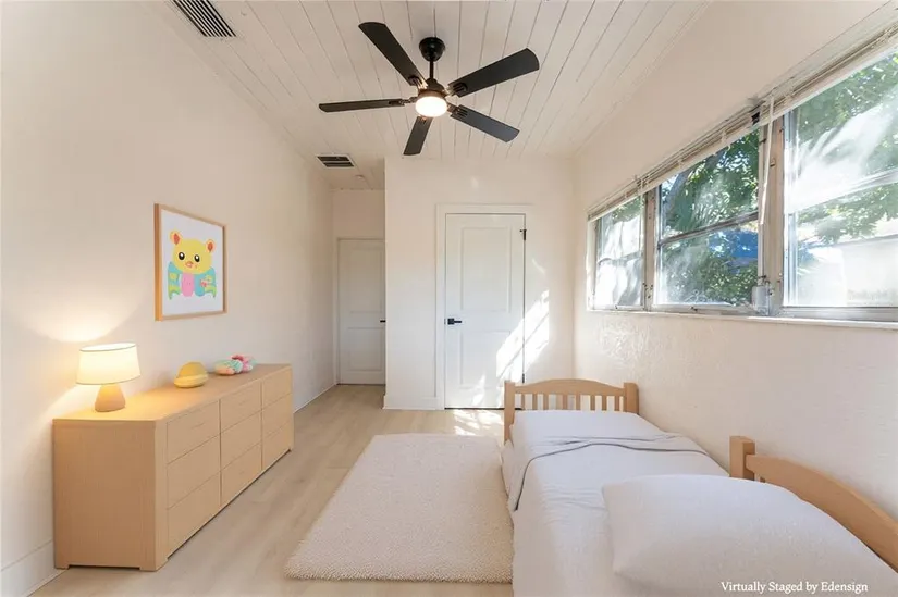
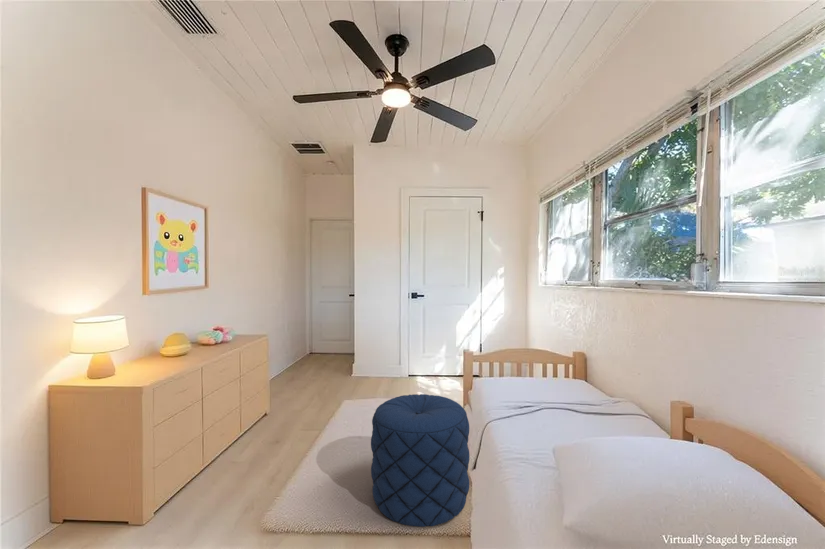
+ pouf [370,393,470,528]
